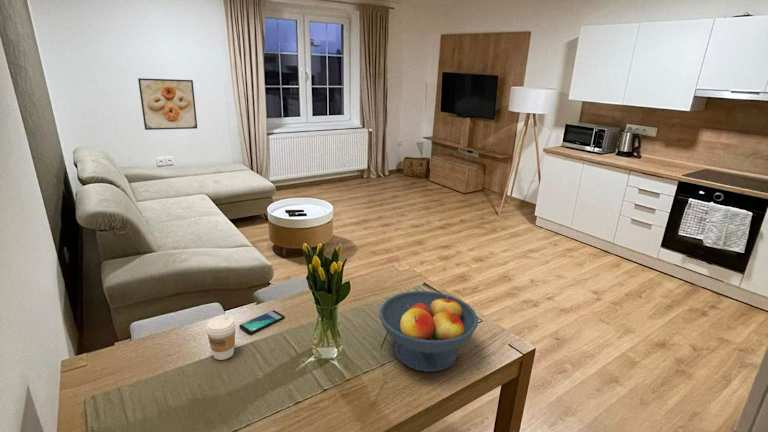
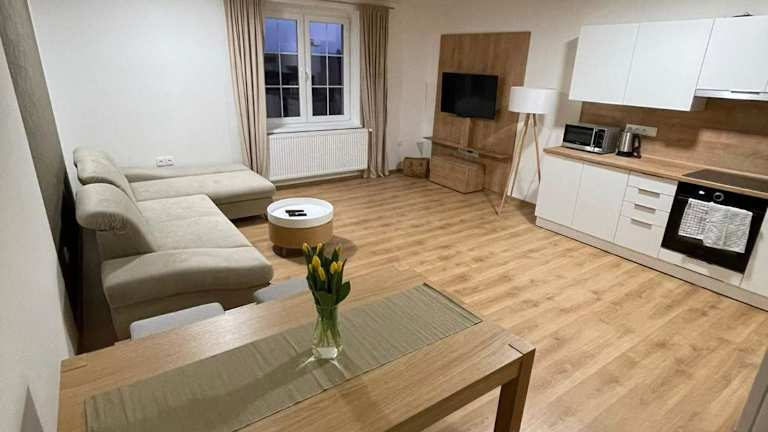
- fruit bowl [378,290,479,372]
- coffee cup [205,315,237,361]
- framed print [137,77,198,131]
- smartphone [238,309,285,335]
